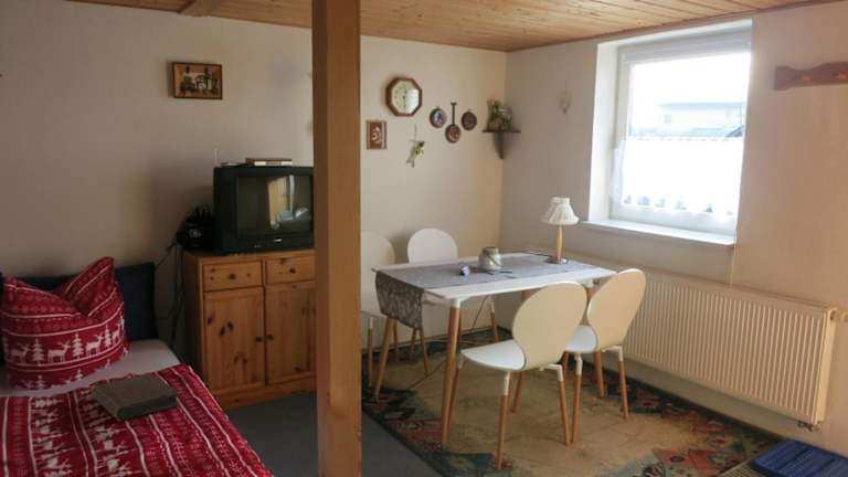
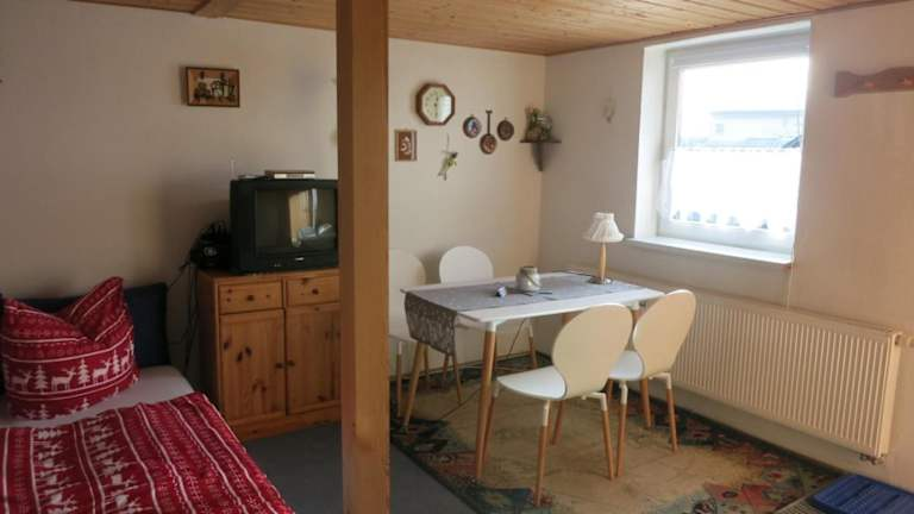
- book [91,372,181,423]
